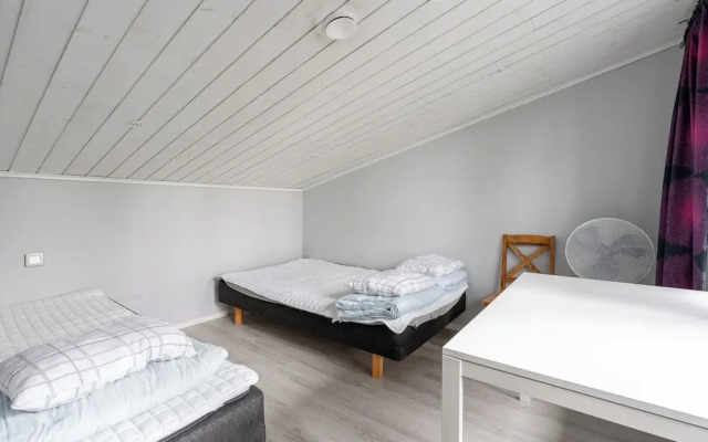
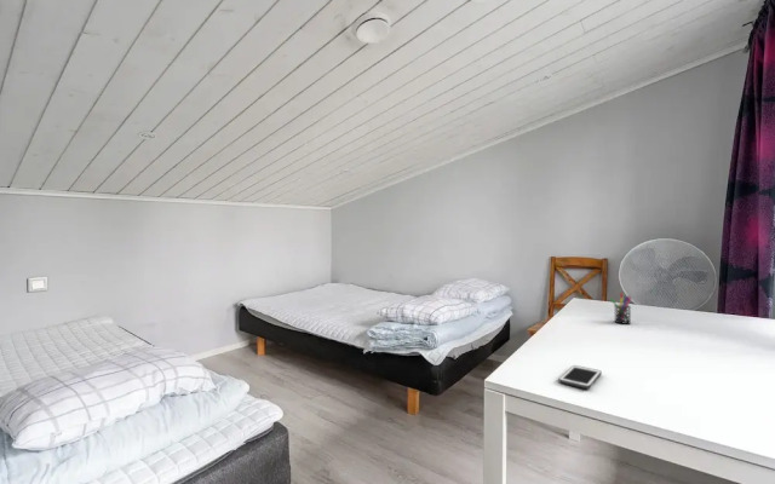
+ cell phone [557,364,603,390]
+ pen holder [609,292,632,325]
